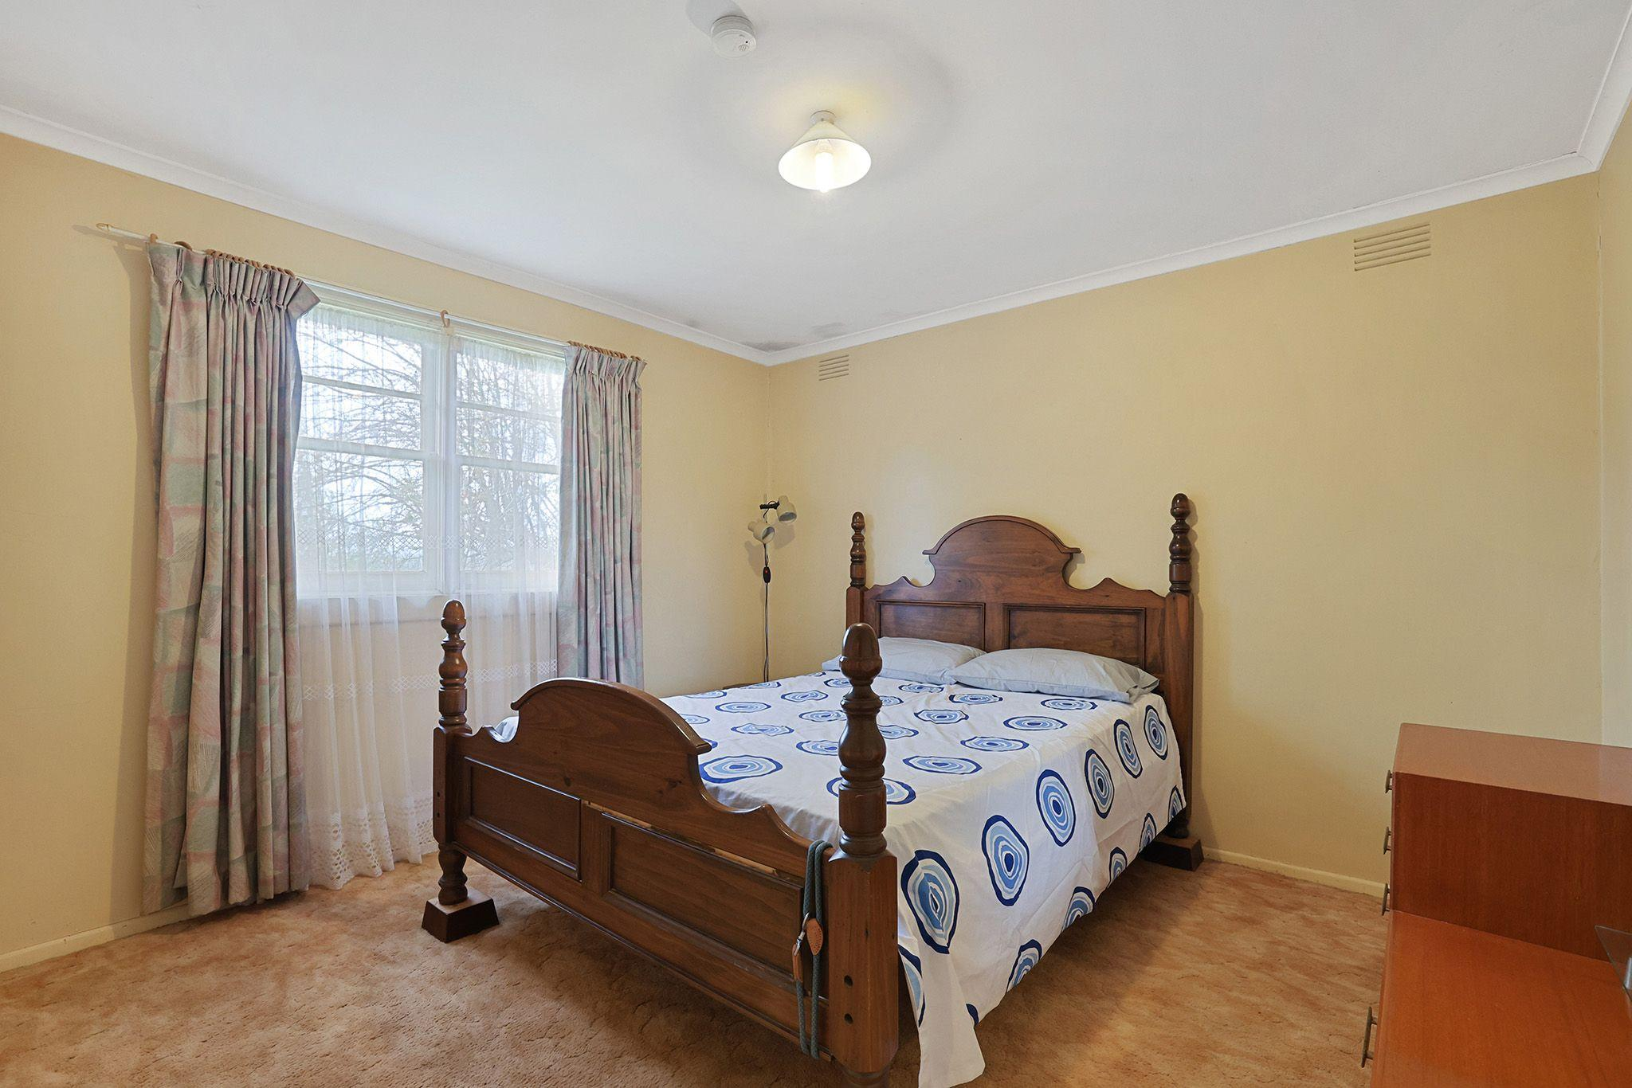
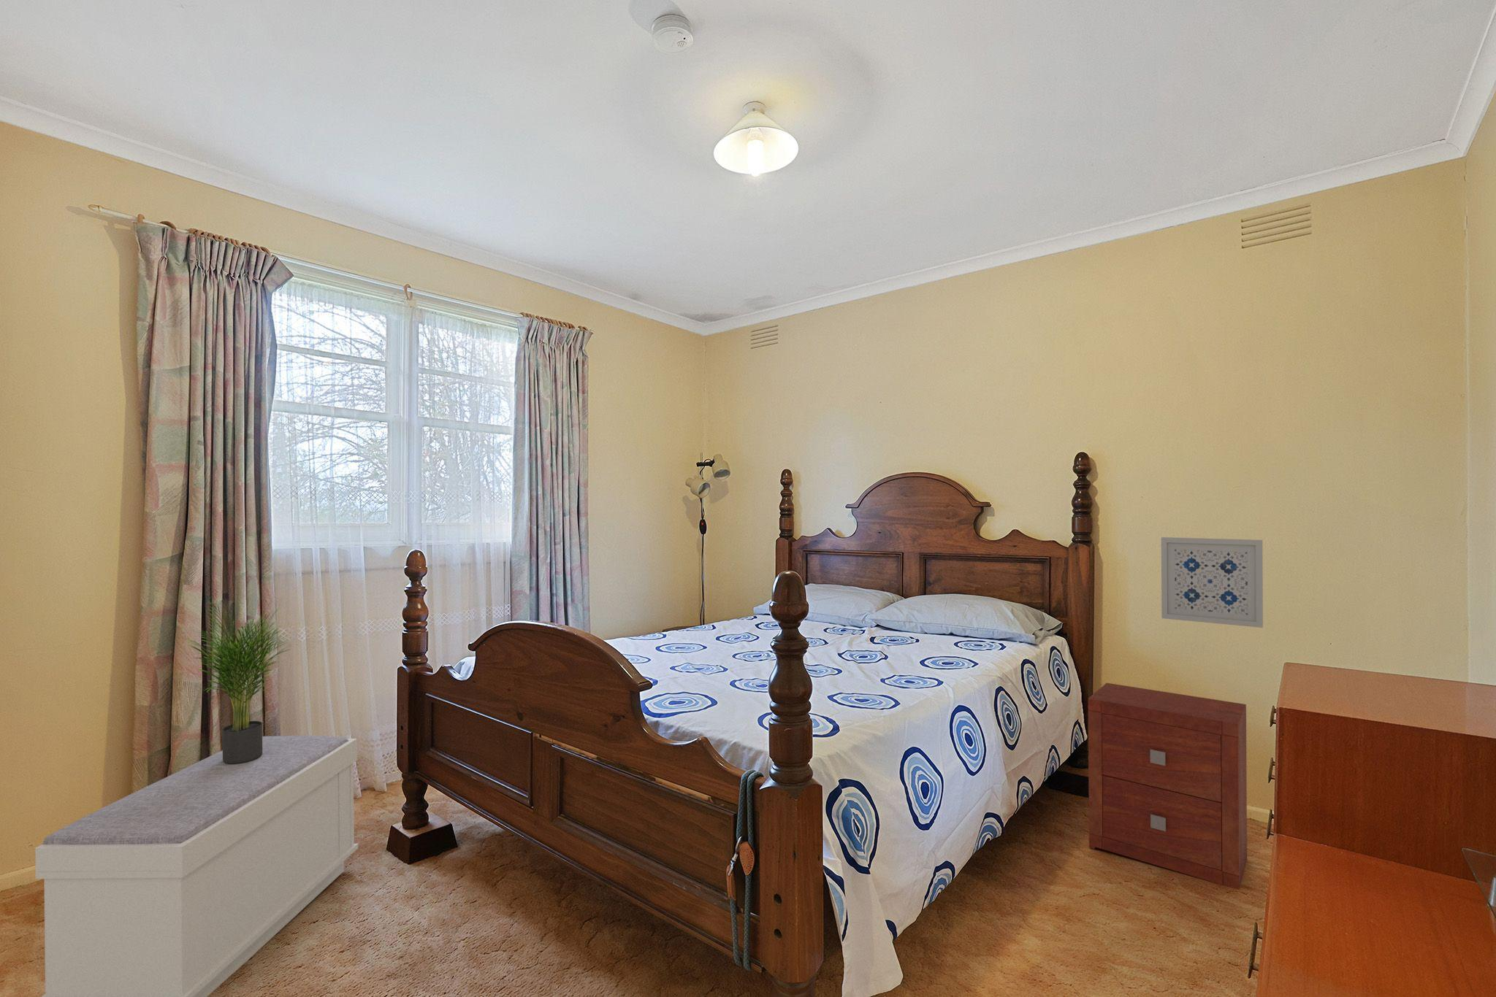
+ wall art [1161,536,1263,629]
+ potted plant [176,601,293,764]
+ bench [35,734,358,997]
+ nightstand [1087,682,1248,890]
